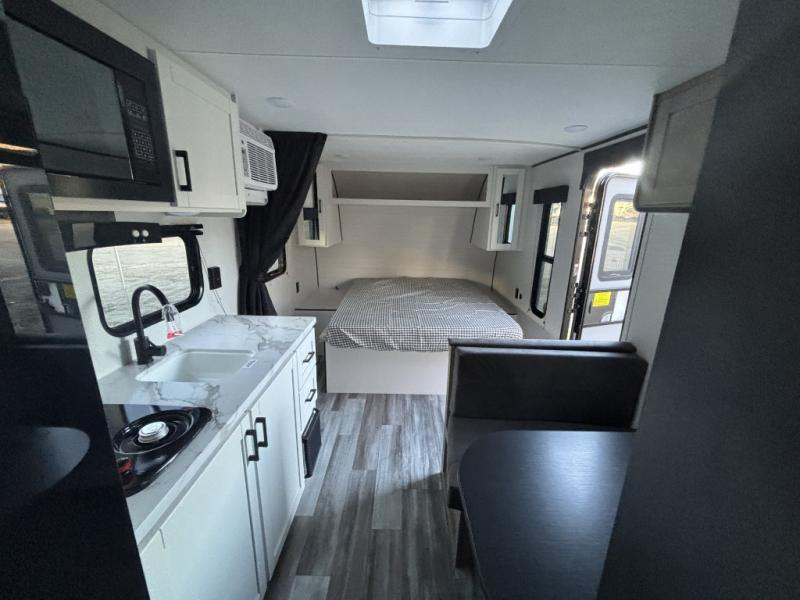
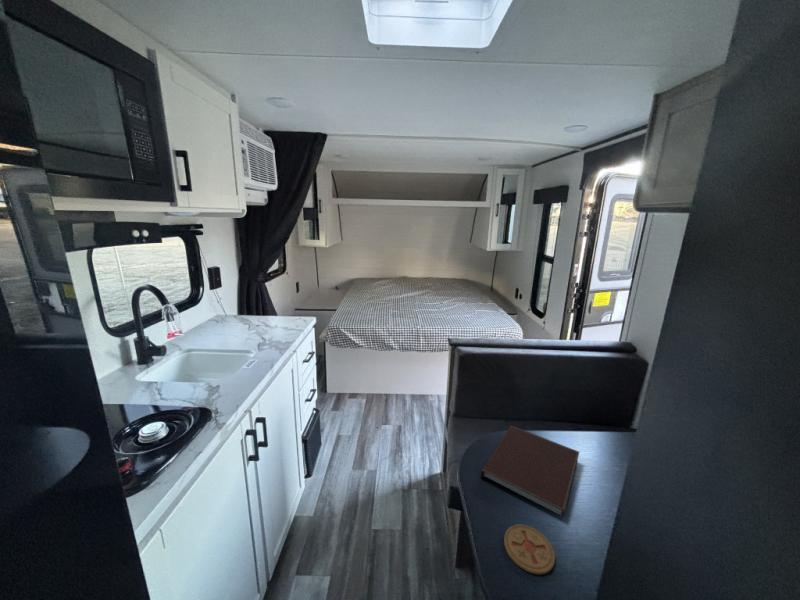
+ notebook [480,425,580,518]
+ coaster [503,524,556,575]
